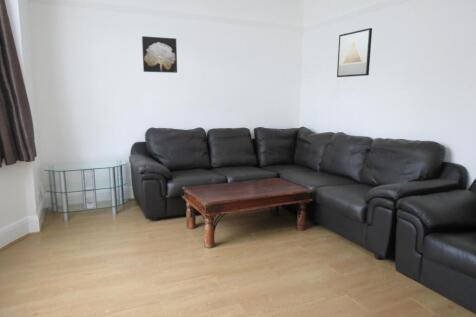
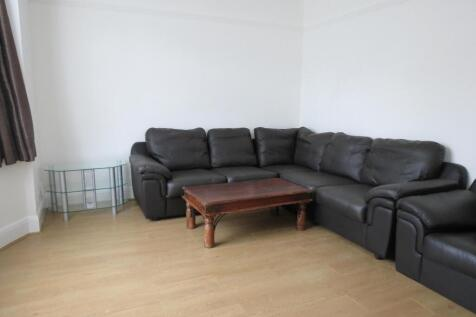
- wall art [336,27,373,78]
- wall art [141,35,178,74]
